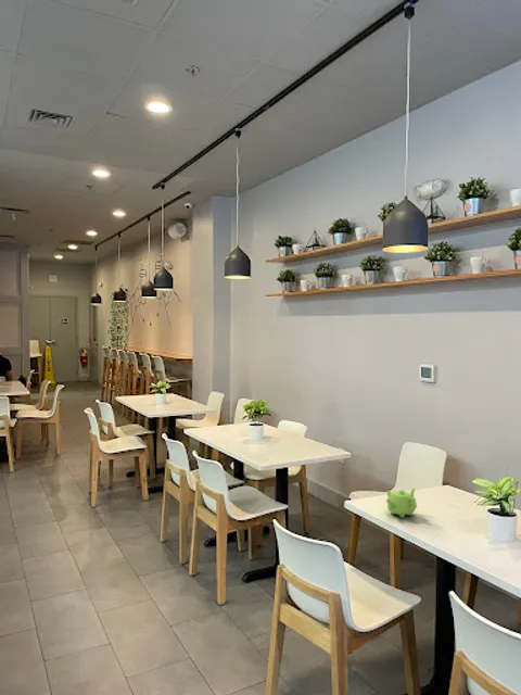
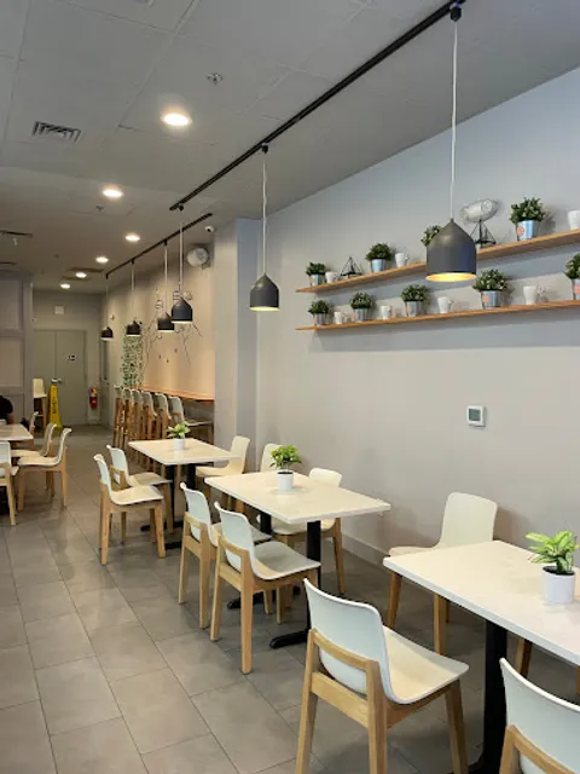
- teapot [385,488,418,519]
